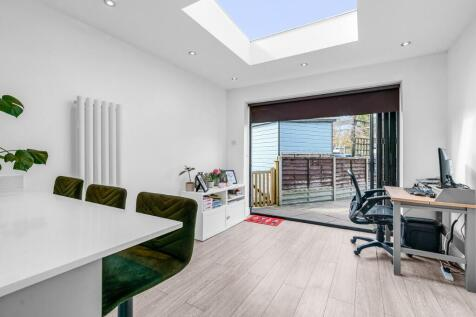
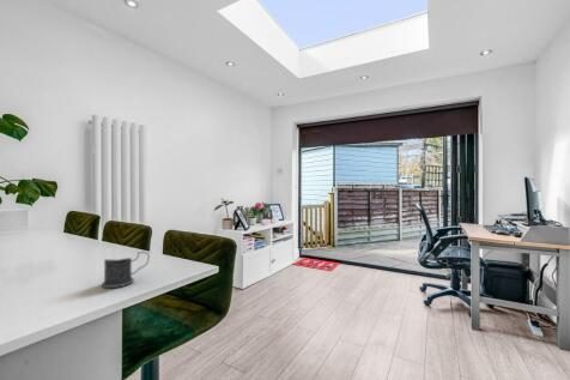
+ mug [101,251,150,289]
